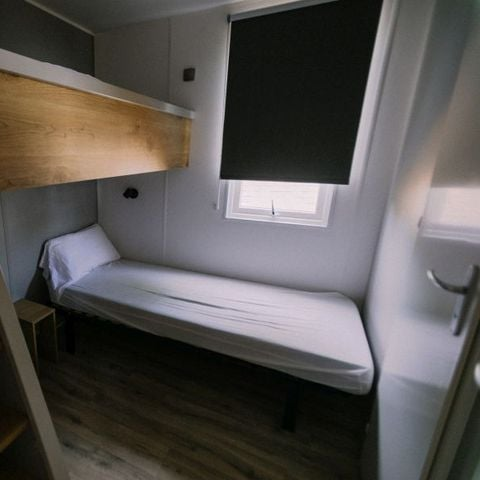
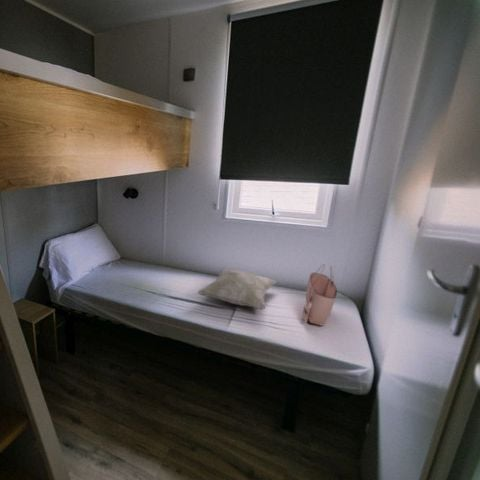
+ decorative pillow [196,268,277,310]
+ tote bag [301,263,338,327]
